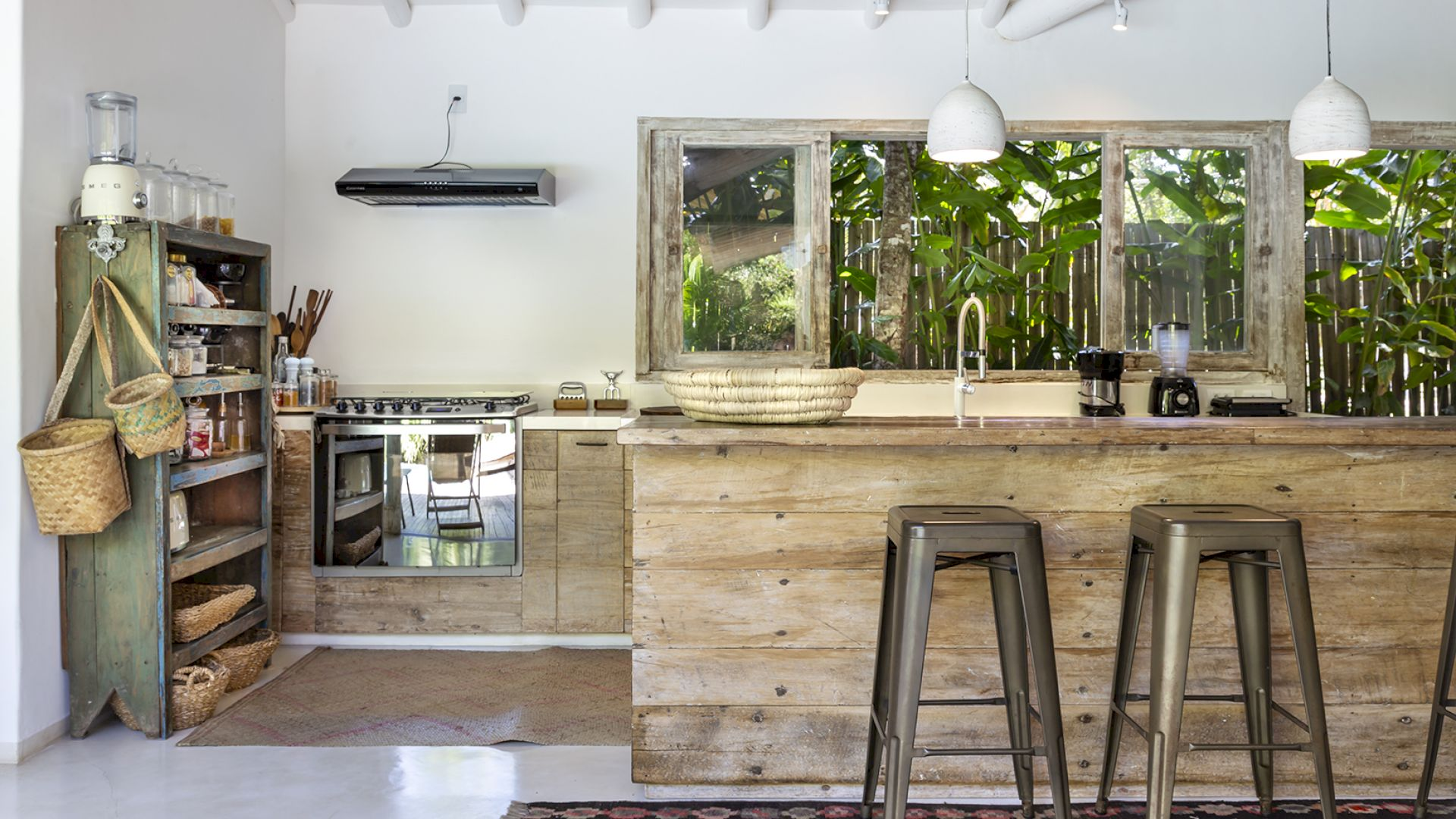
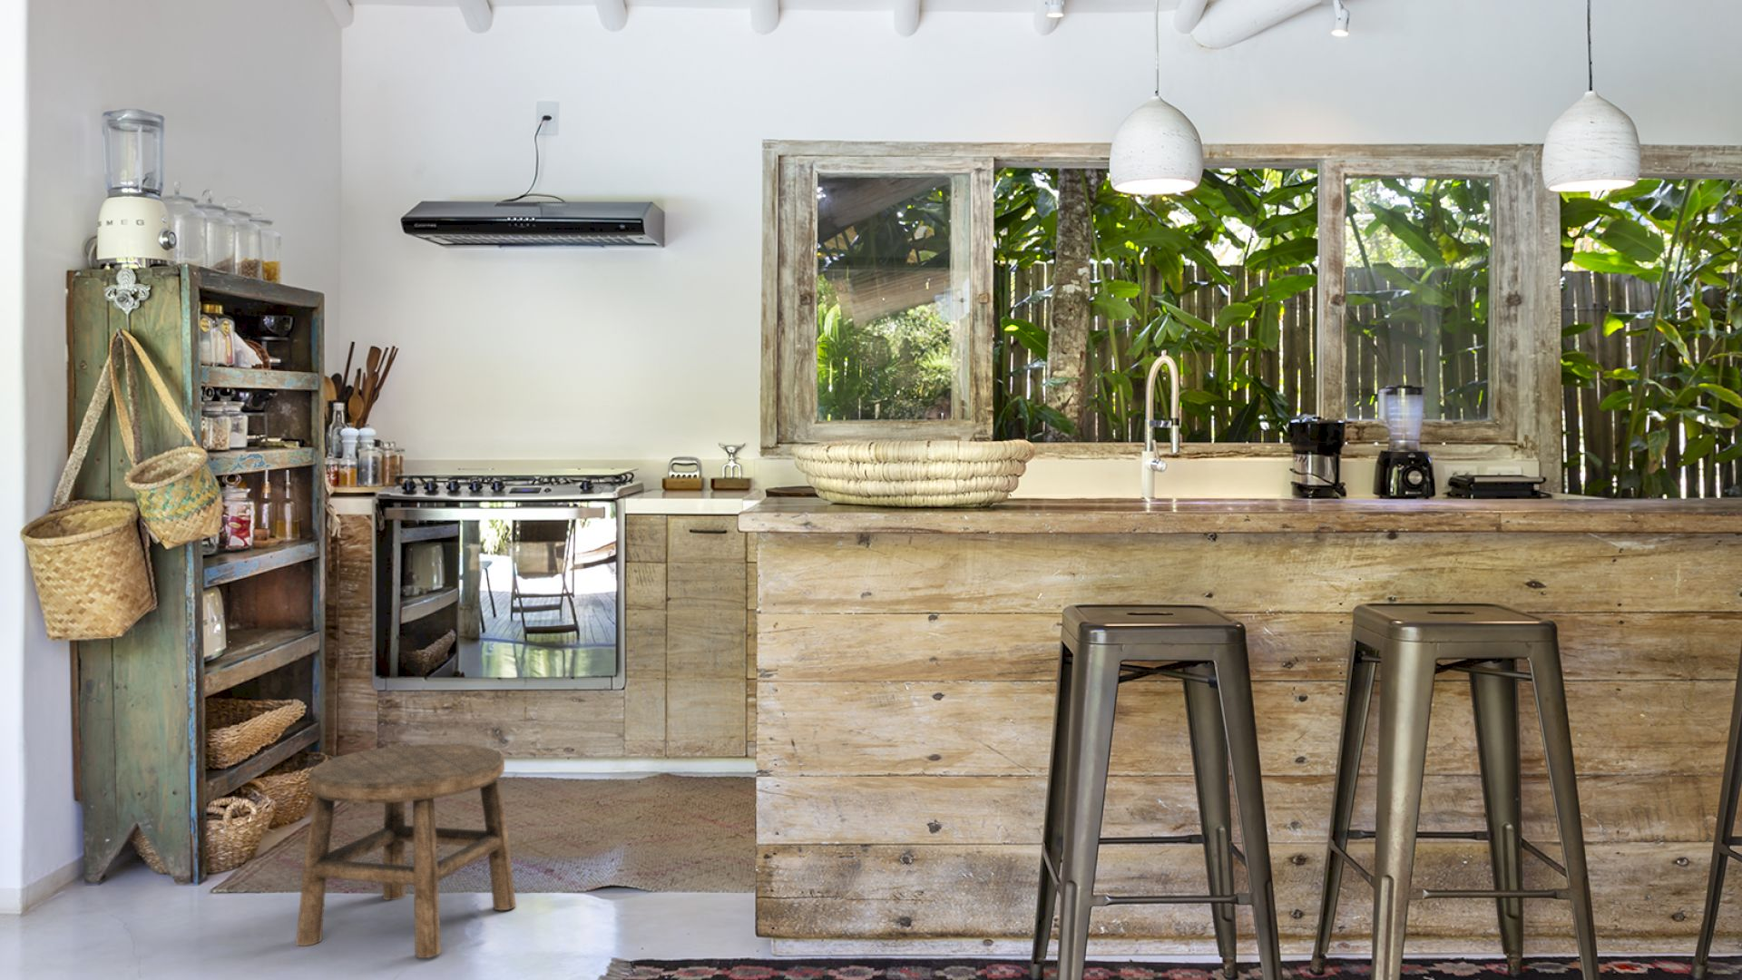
+ stool [294,743,517,960]
